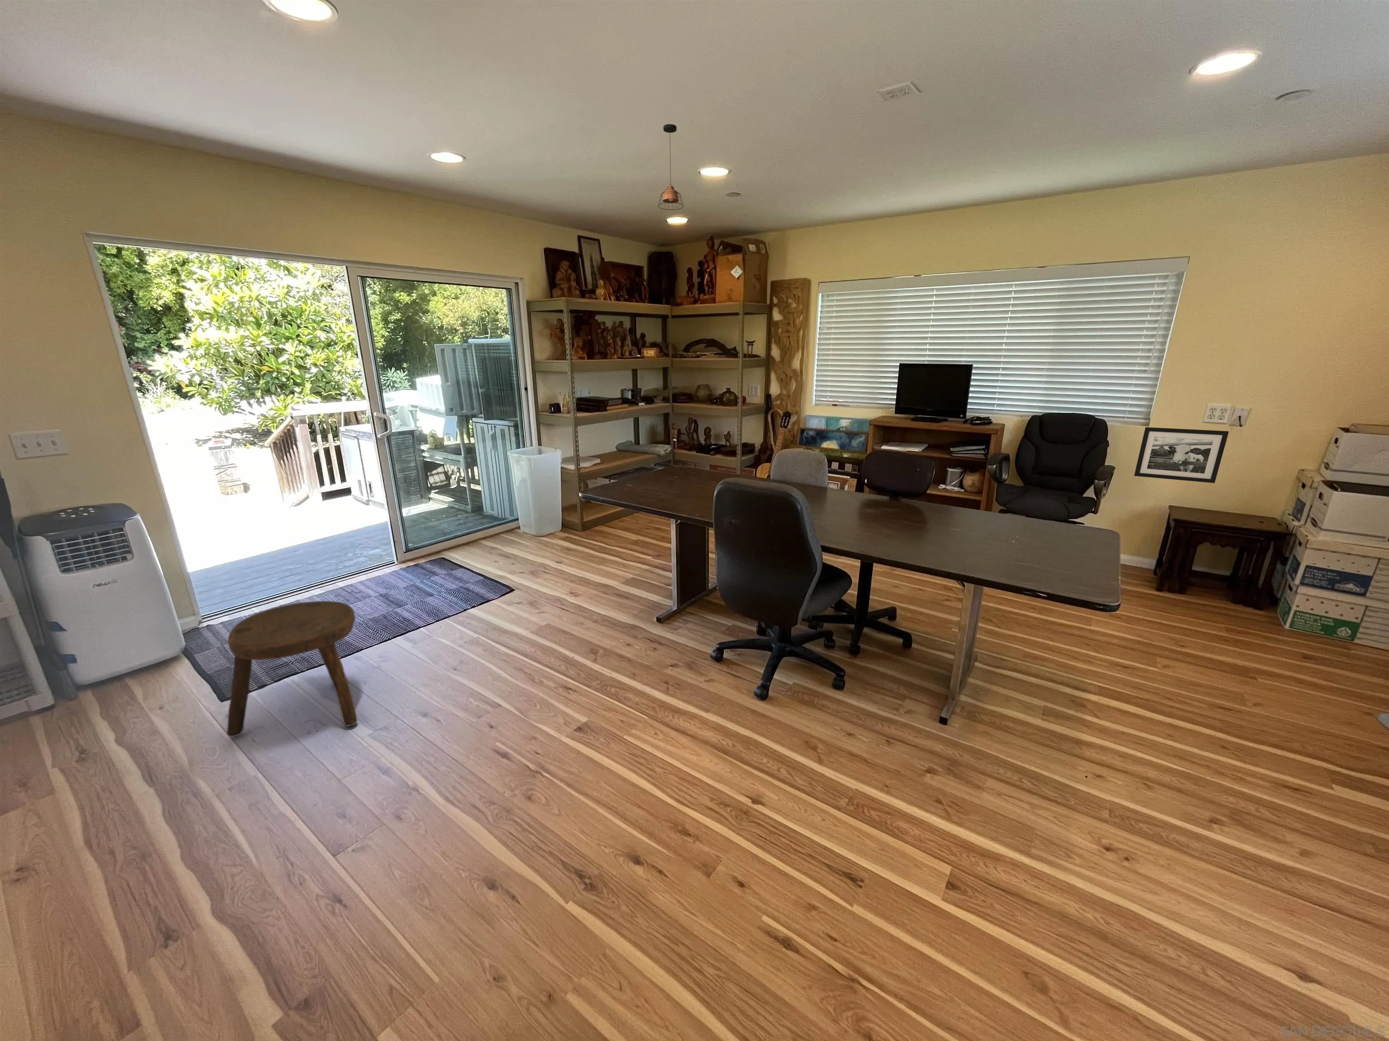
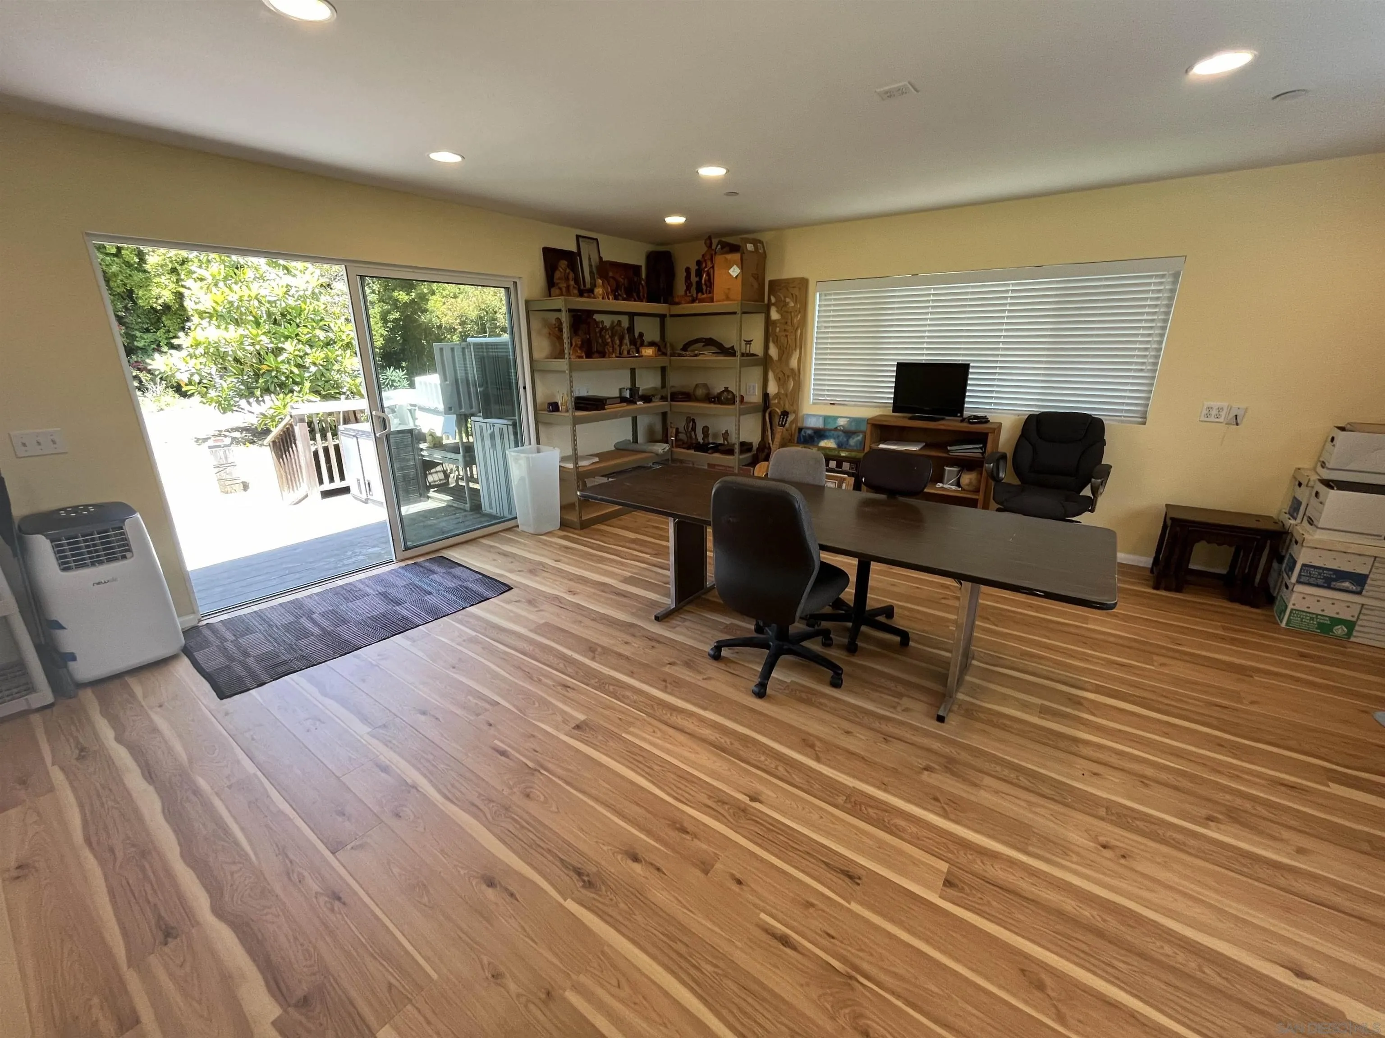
- stool [226,600,358,737]
- pendant light [657,124,684,211]
- picture frame [1134,426,1229,483]
